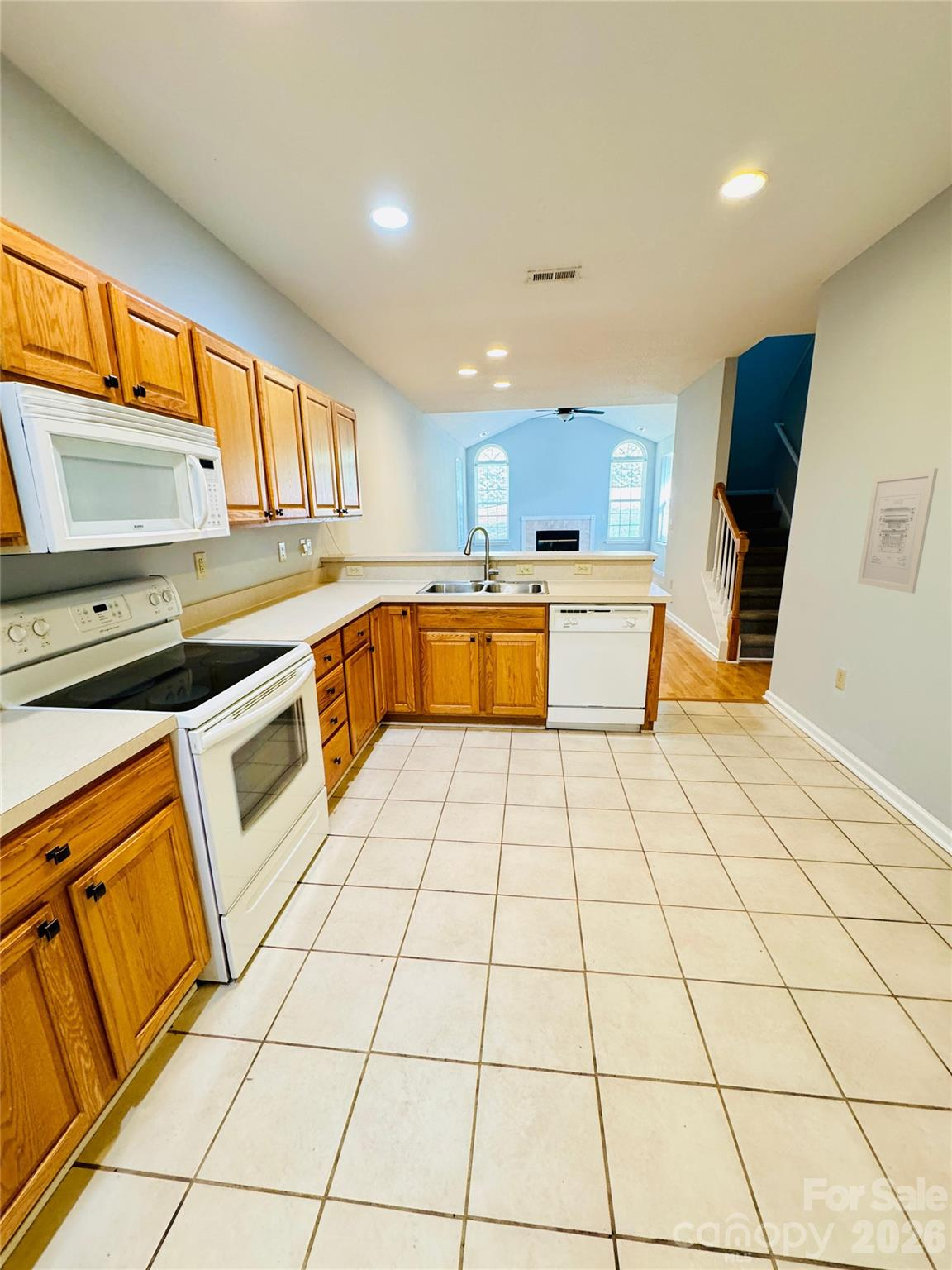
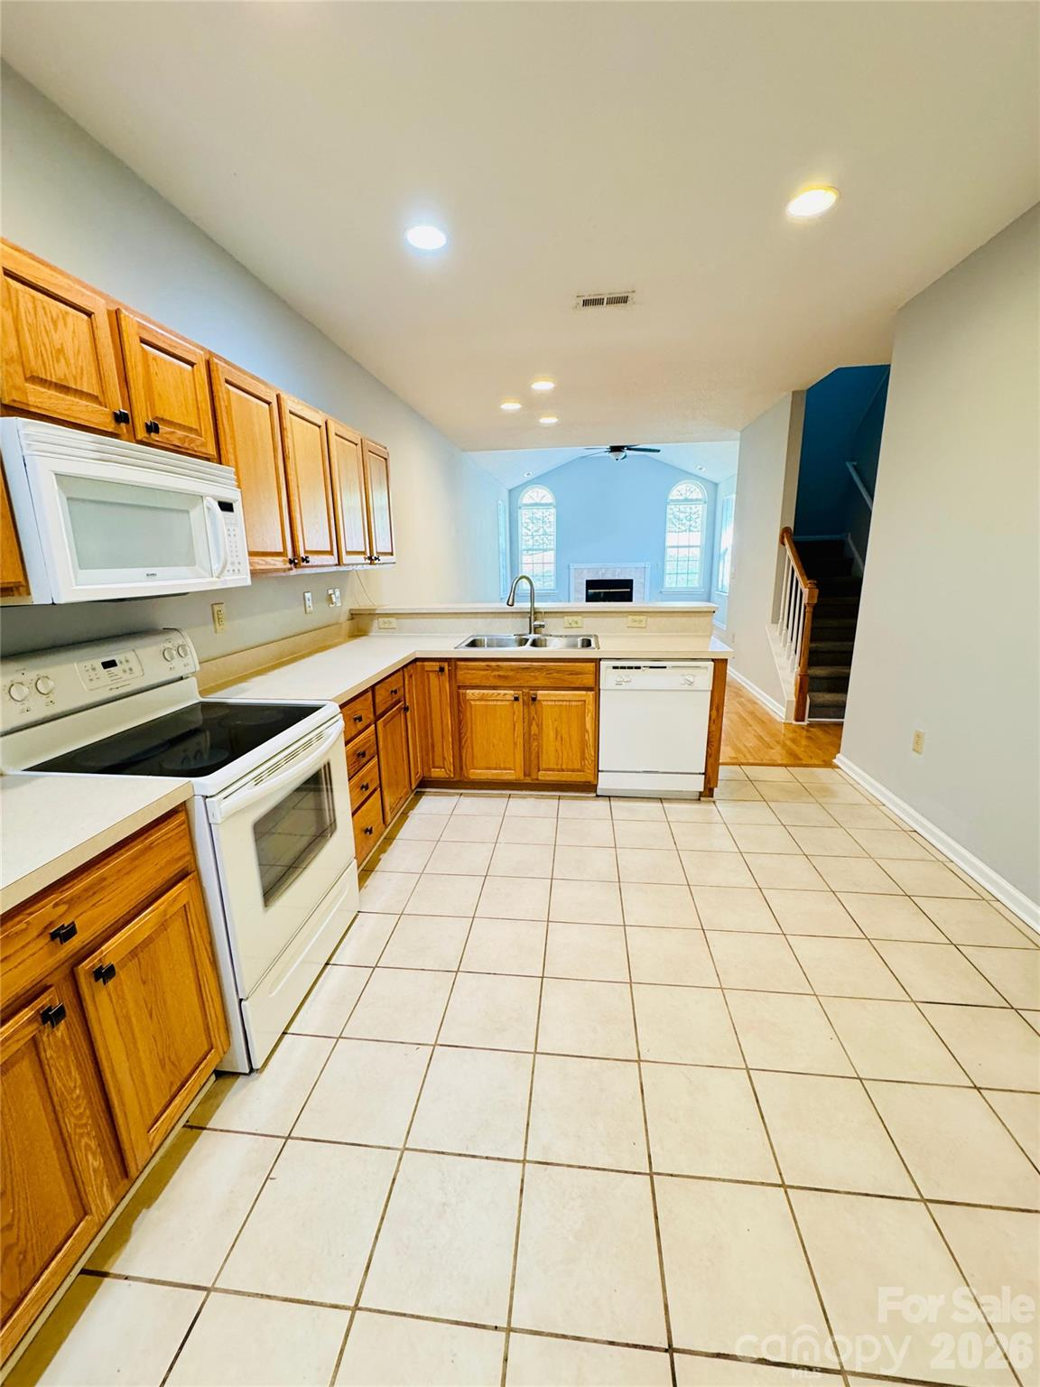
- wall art [857,467,939,594]
